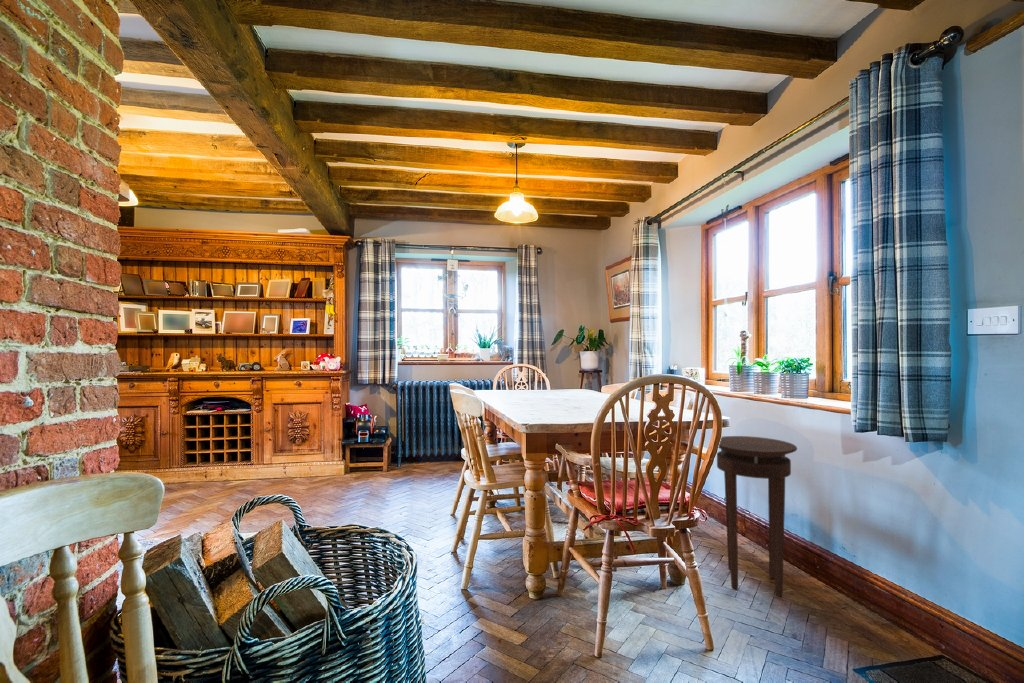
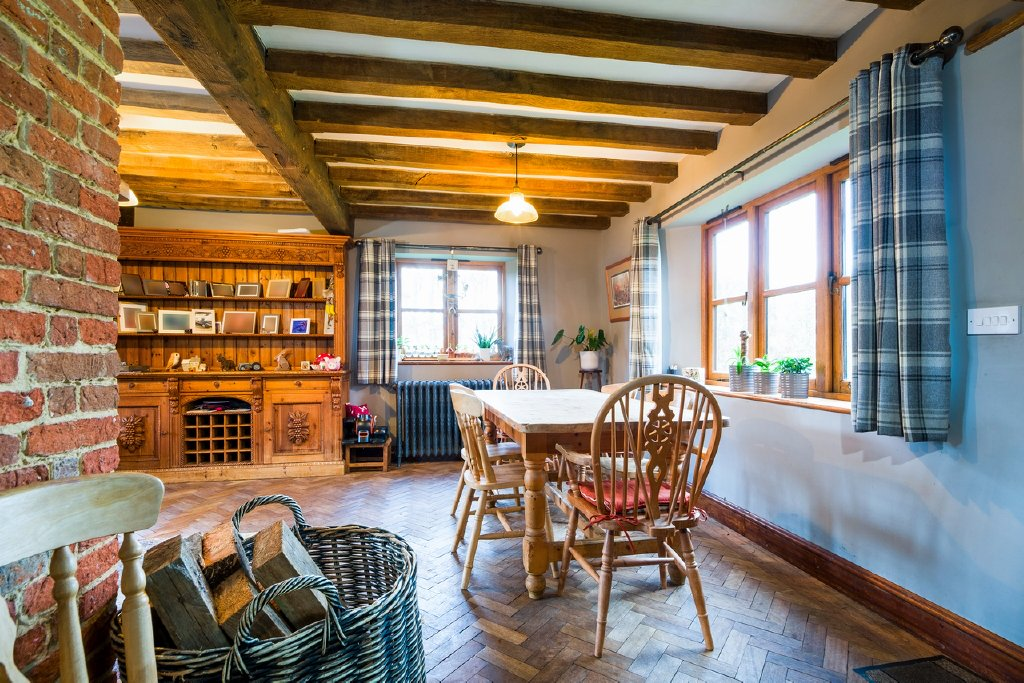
- stool [716,435,798,597]
